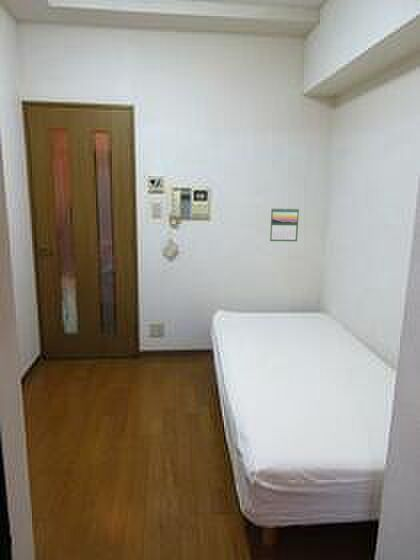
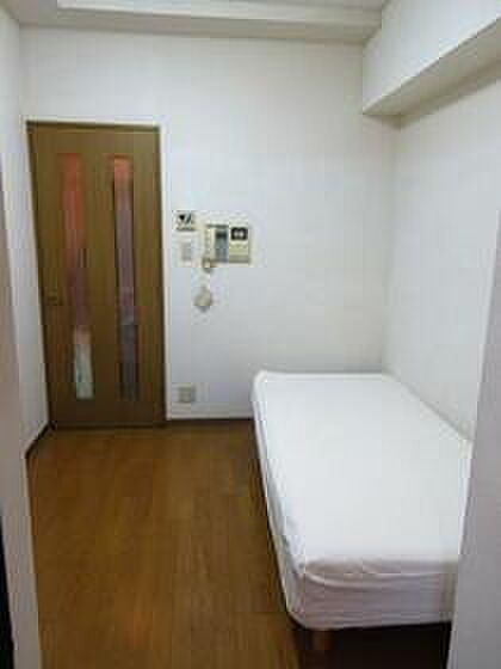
- calendar [269,206,300,242]
